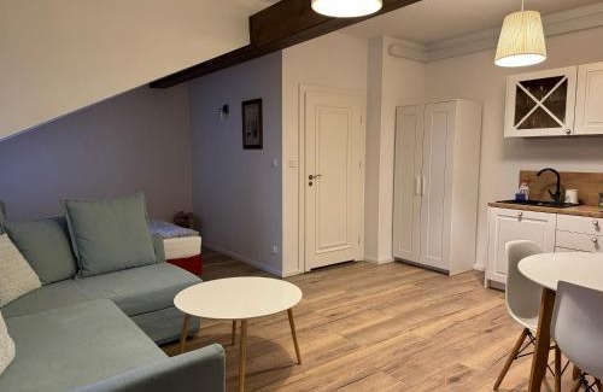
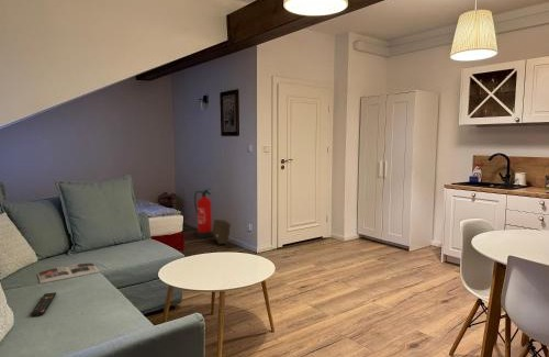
+ magazine [36,261,101,285]
+ rock [212,219,232,245]
+ remote control [30,291,57,317]
+ fire extinguisher [193,187,213,238]
